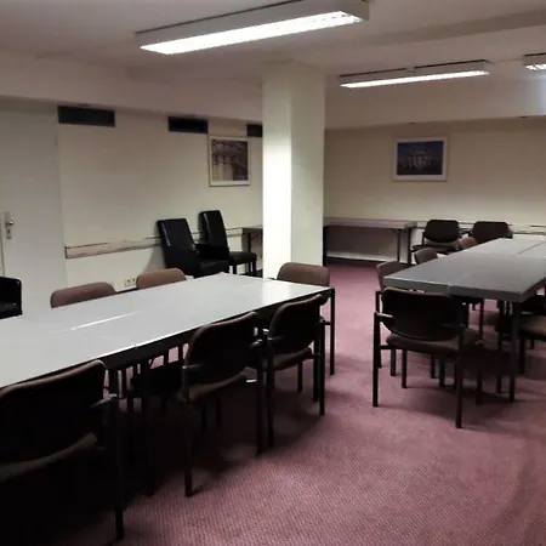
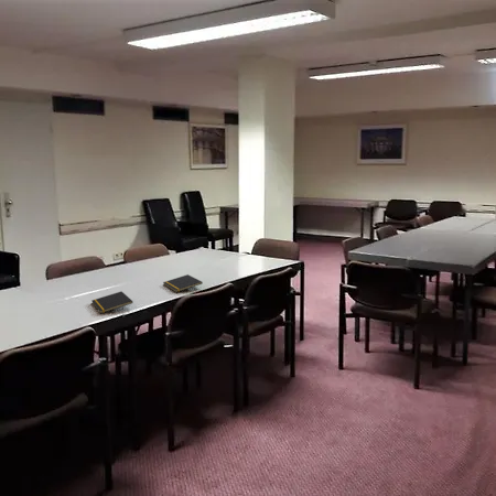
+ notepad [90,290,134,314]
+ notepad [162,273,204,293]
